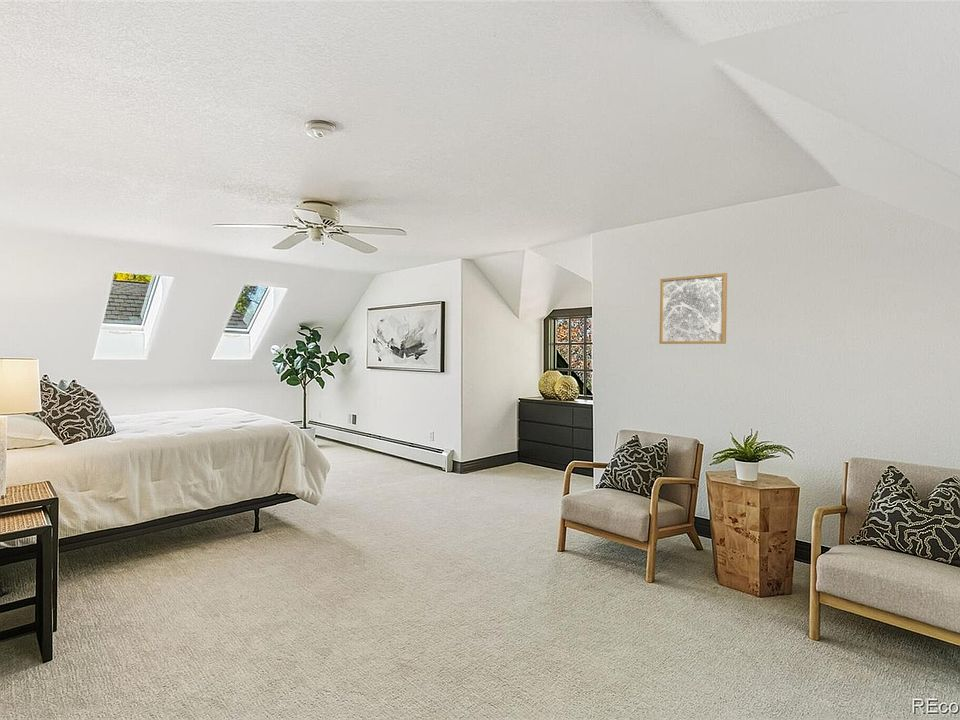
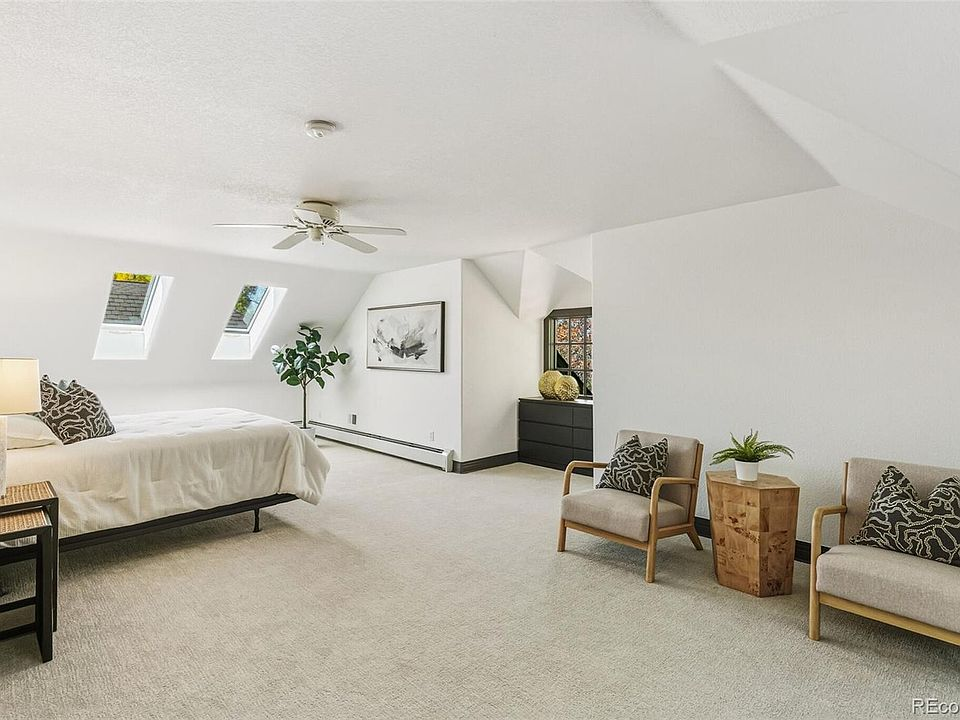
- wall art [658,272,728,345]
